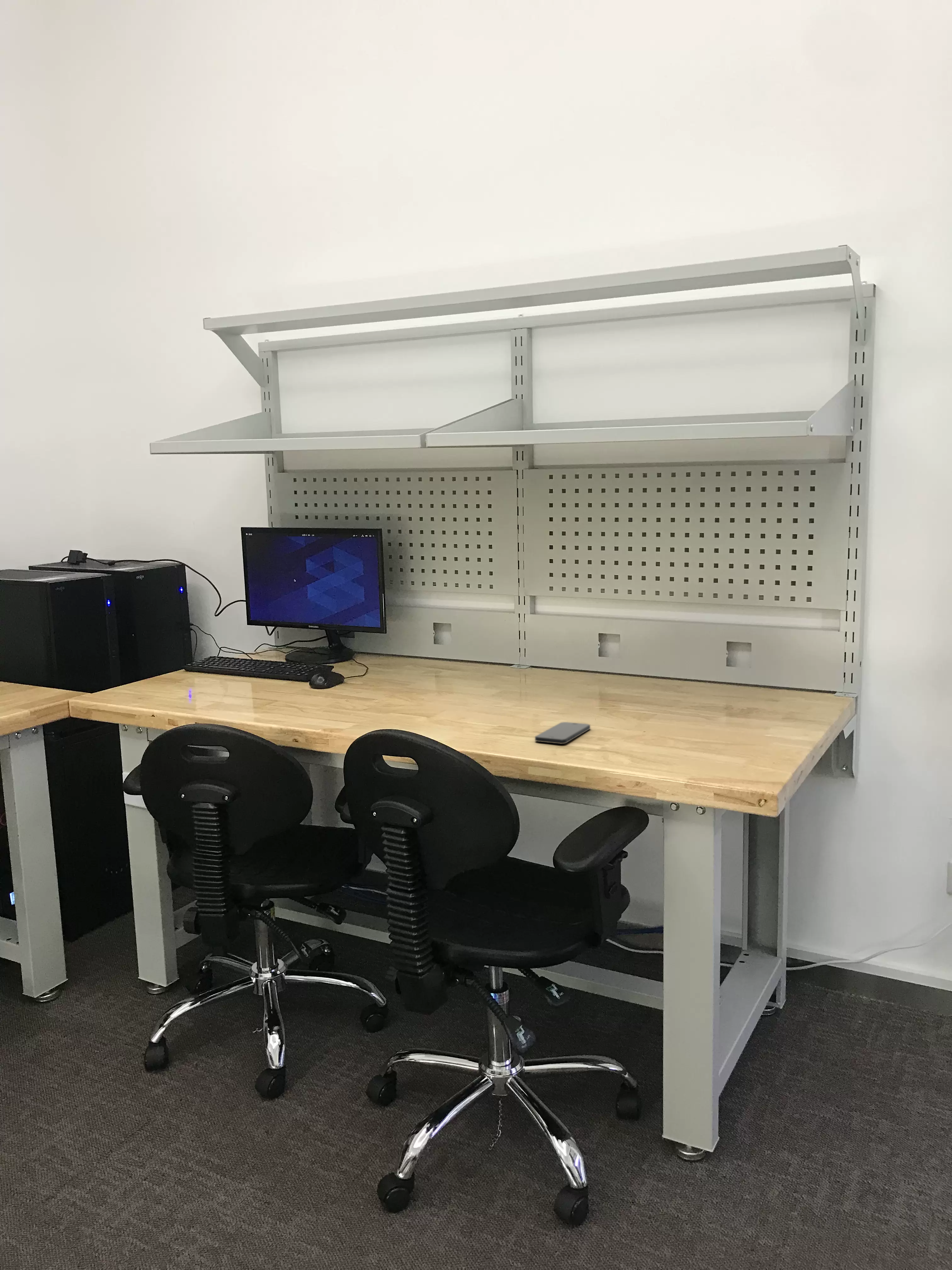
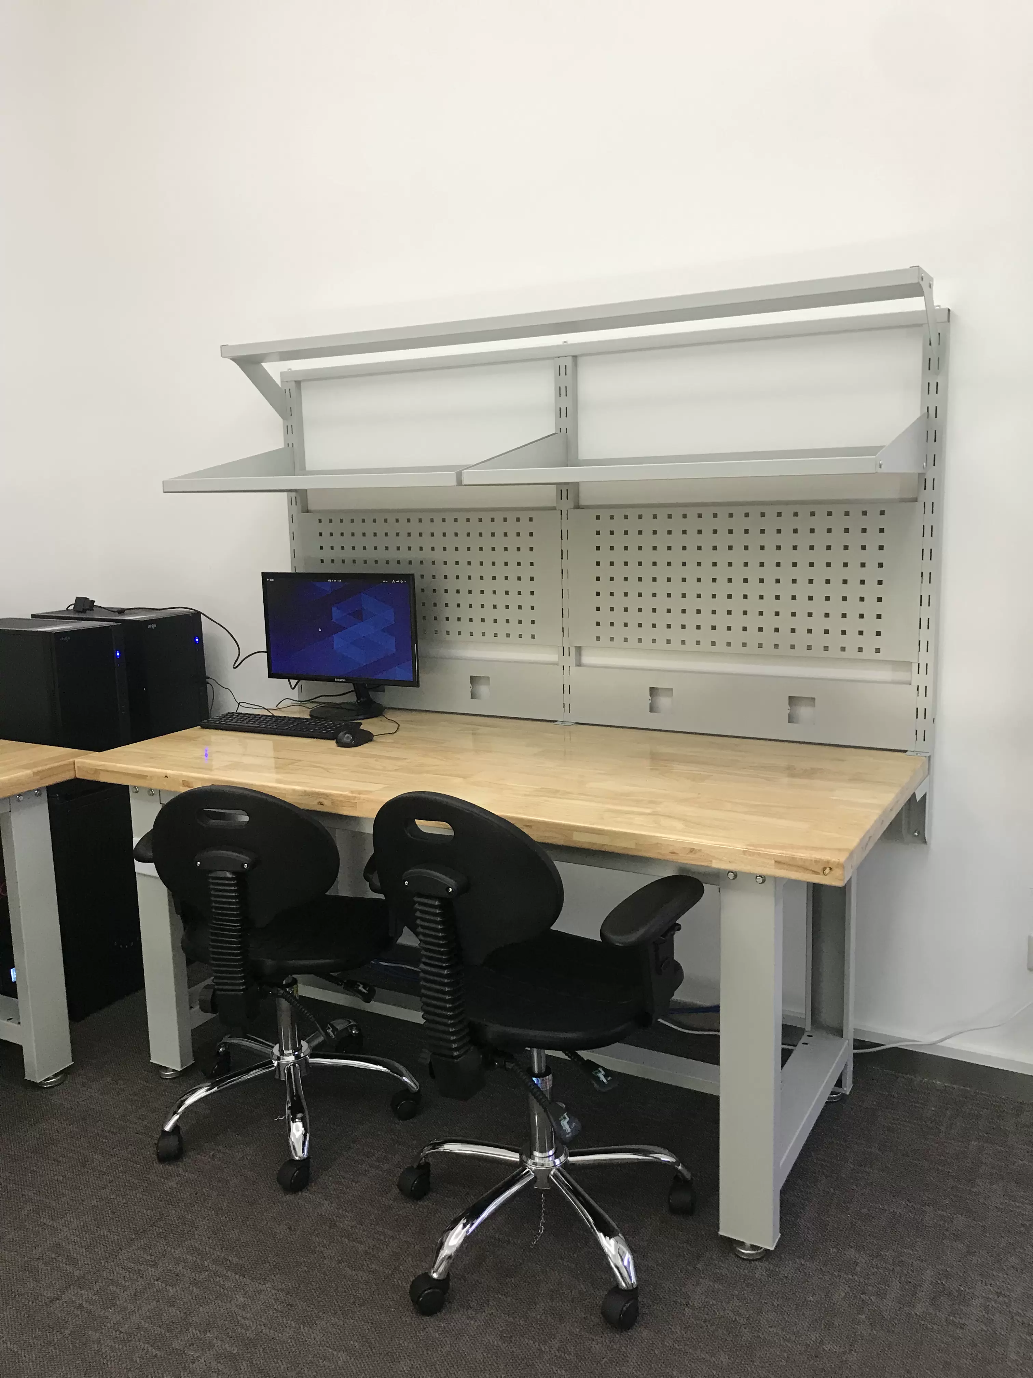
- smartphone [535,722,591,744]
